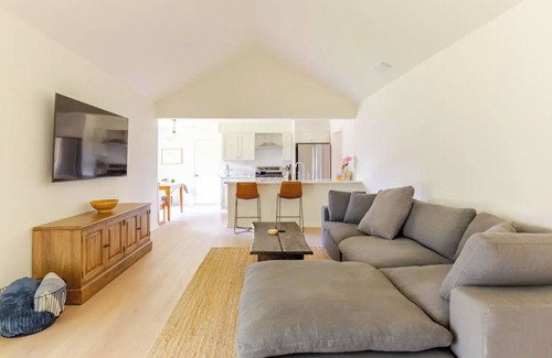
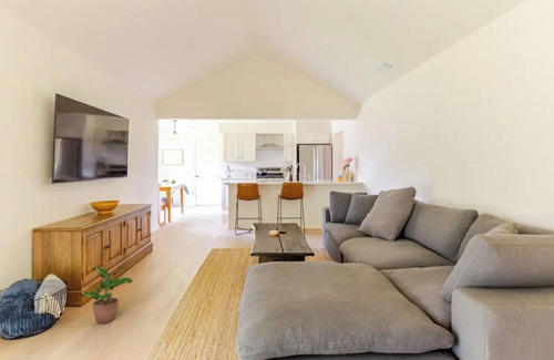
+ potted plant [80,266,134,325]
